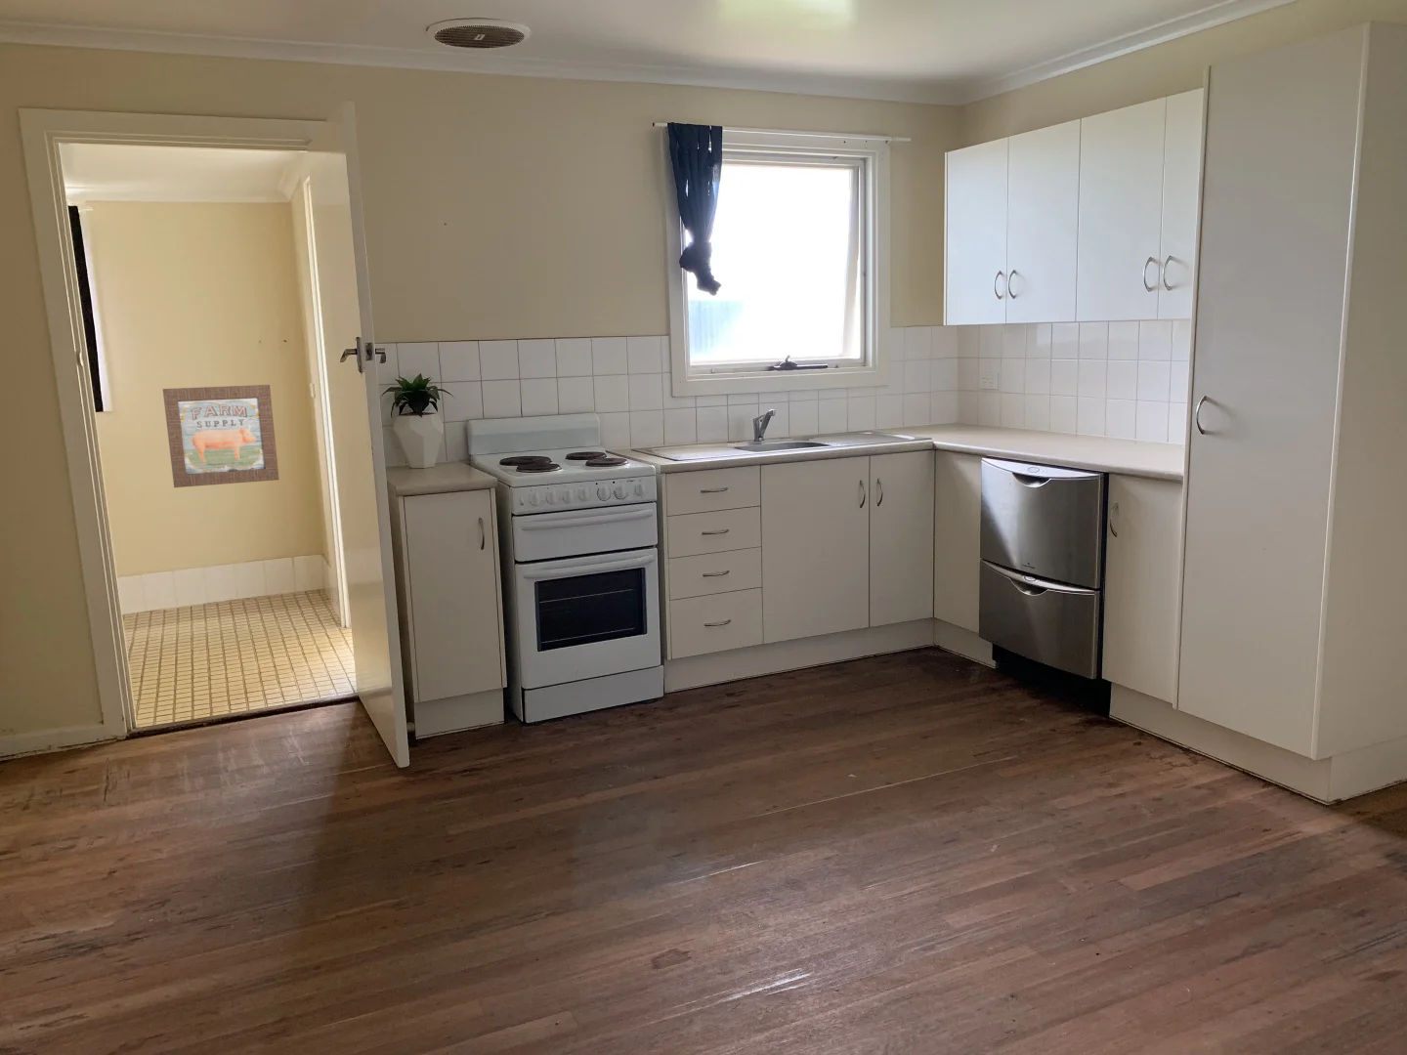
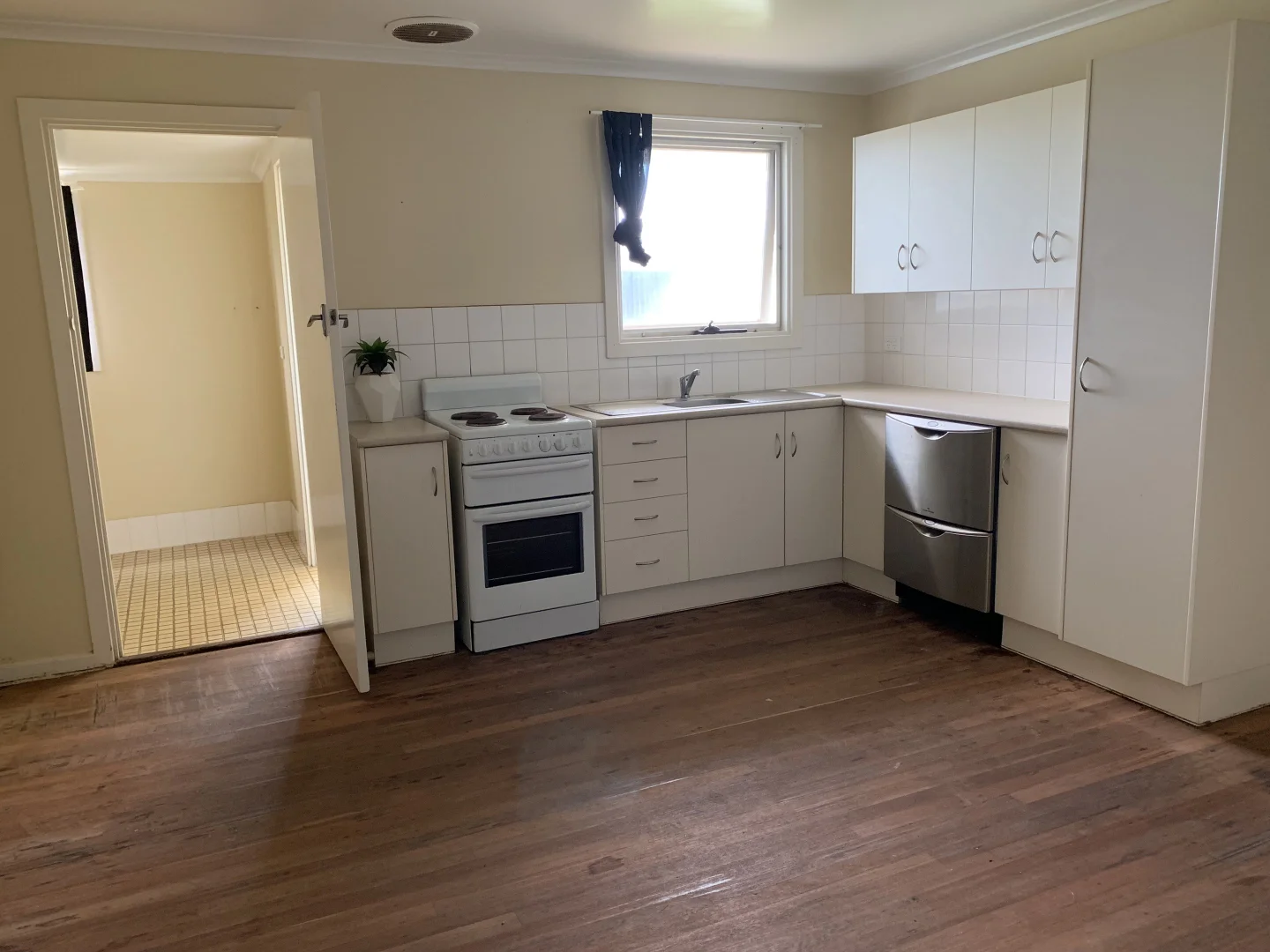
- wall art [162,383,279,489]
